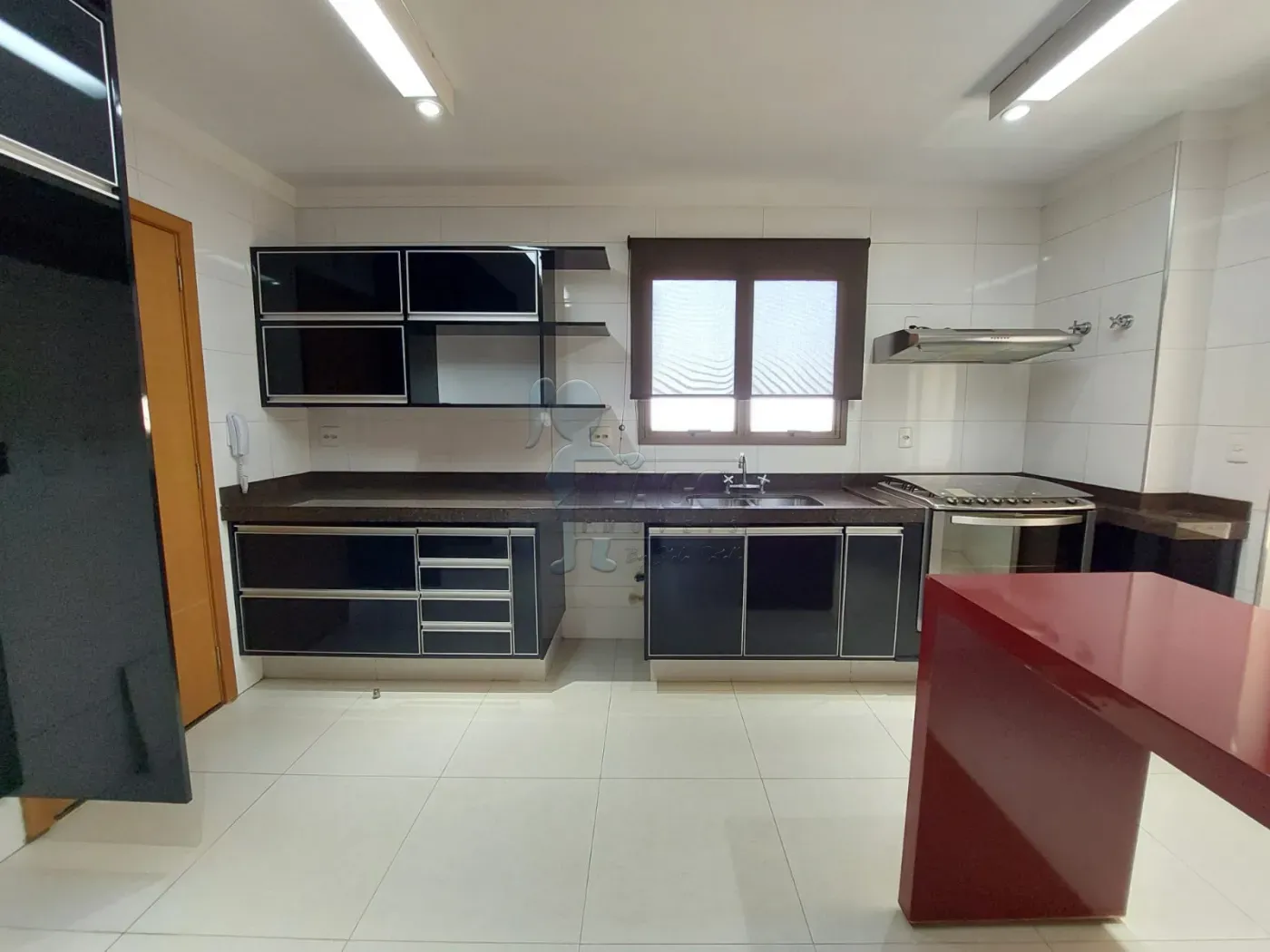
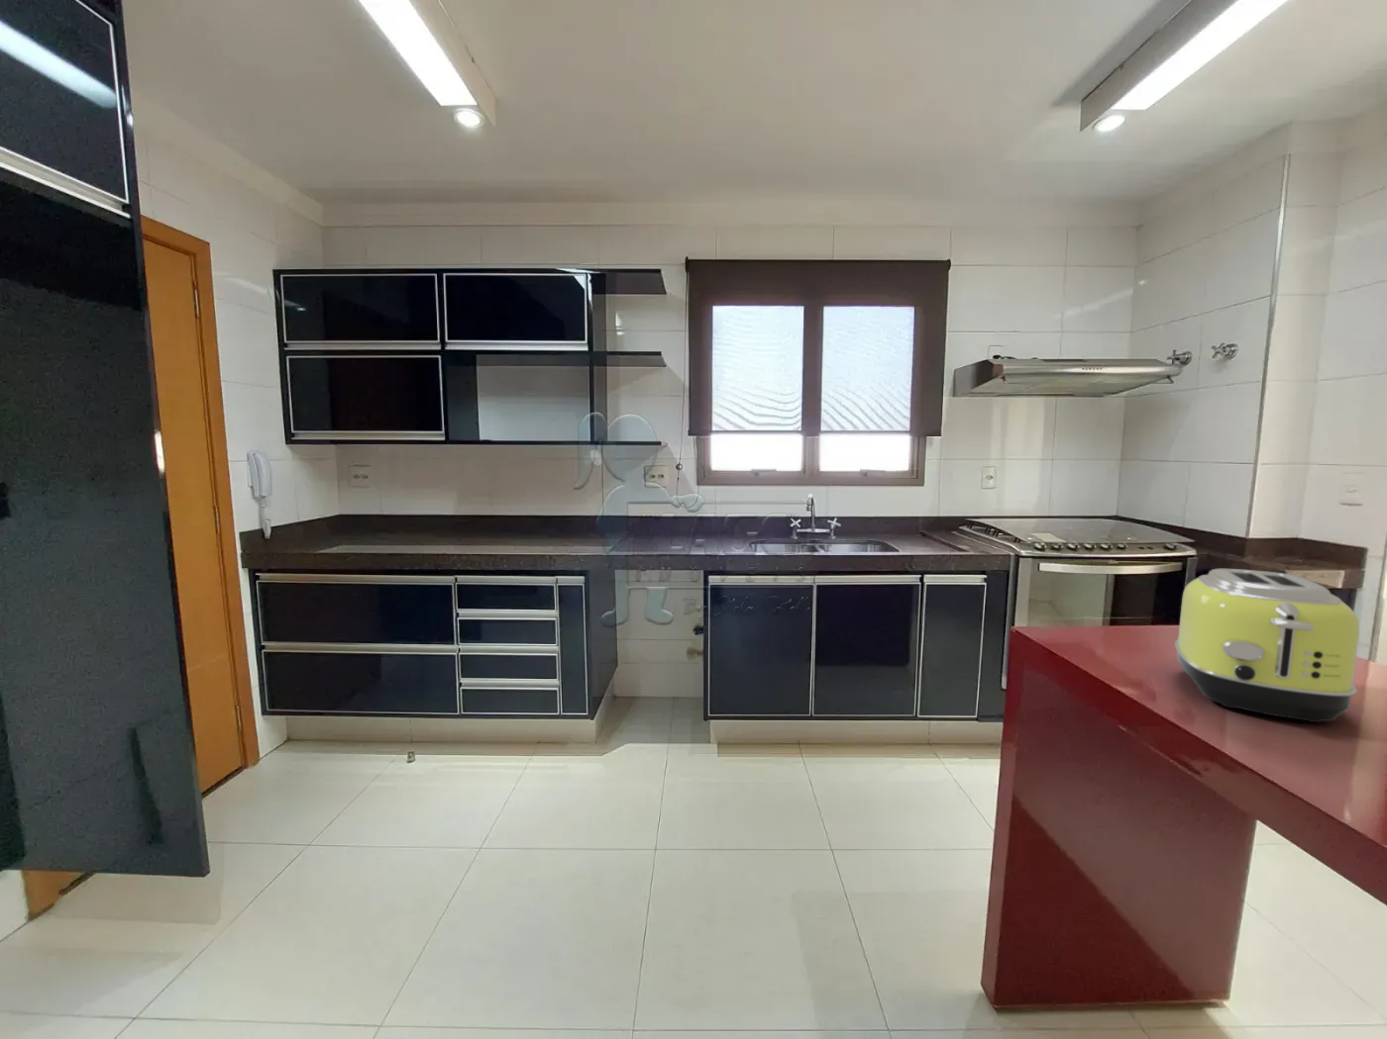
+ toaster [1174,568,1361,724]
